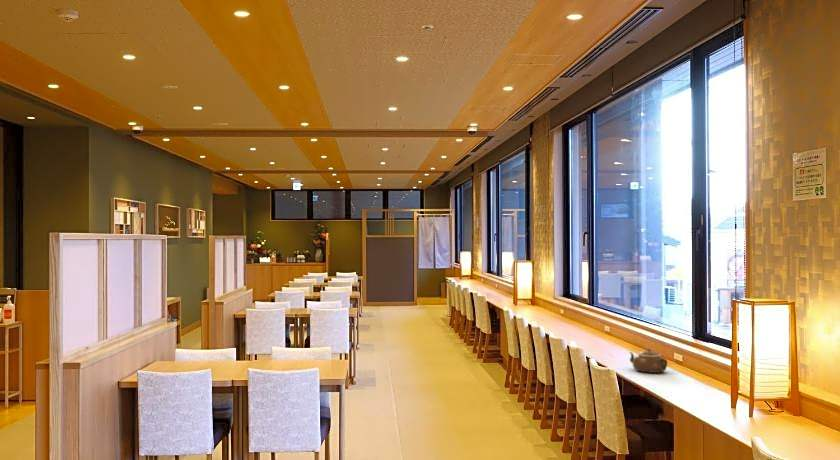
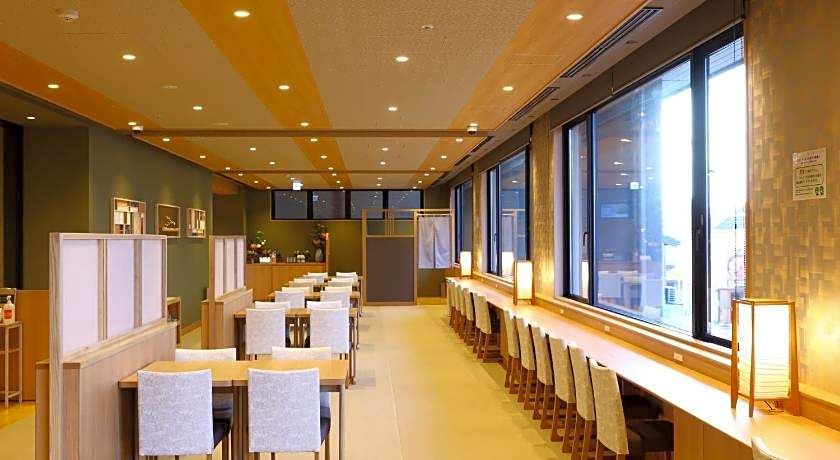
- teapot [628,348,668,374]
